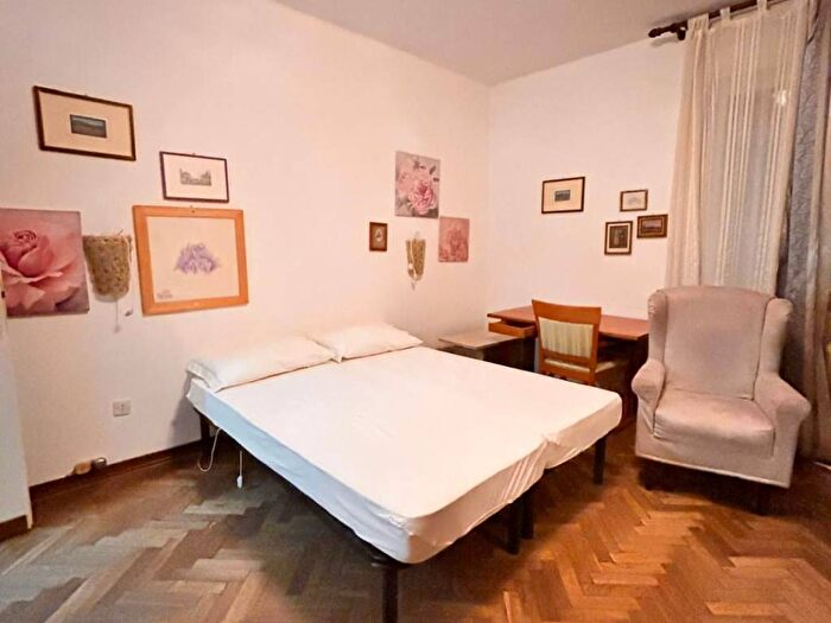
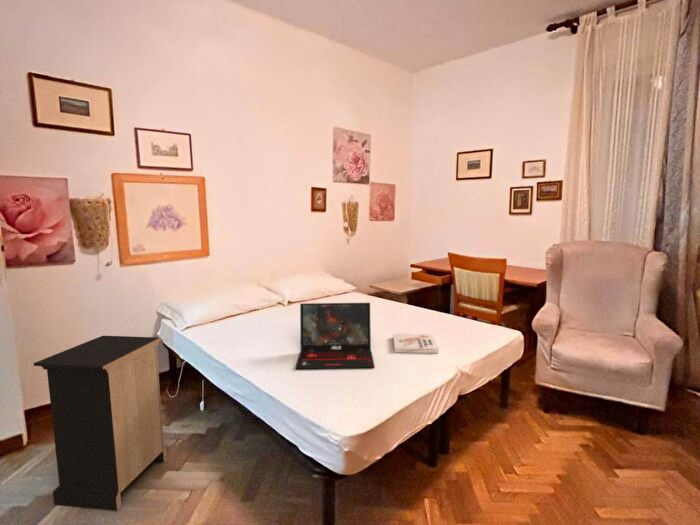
+ book [392,333,440,354]
+ nightstand [33,335,168,512]
+ laptop [294,302,376,370]
